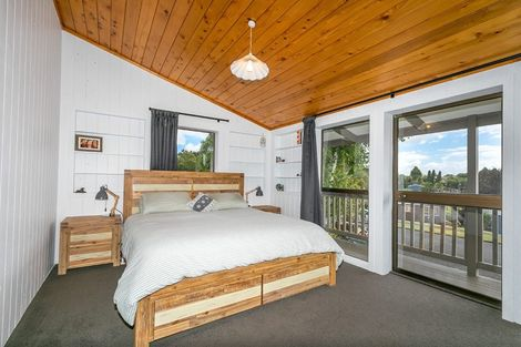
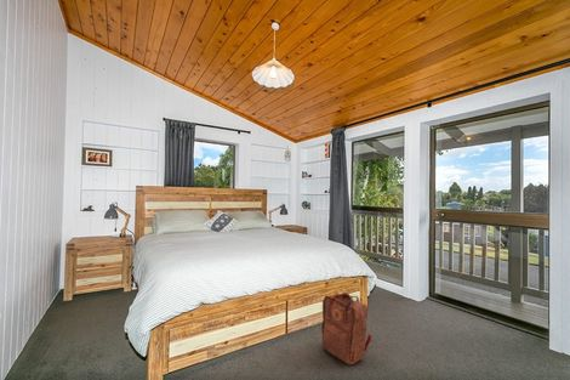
+ backpack [320,291,372,365]
